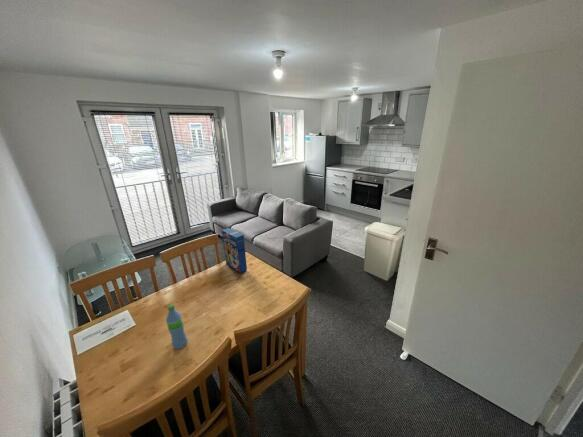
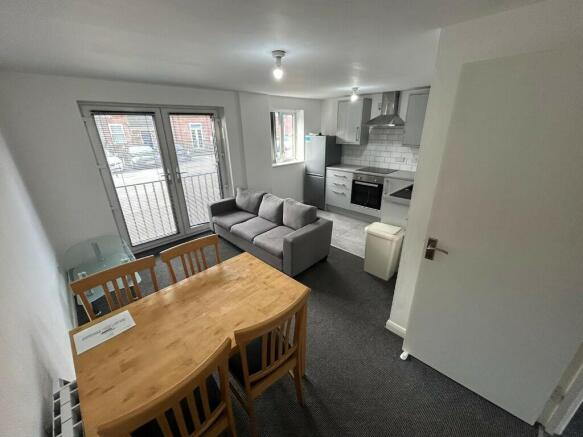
- water bottle [165,303,188,350]
- cereal box [221,227,248,274]
